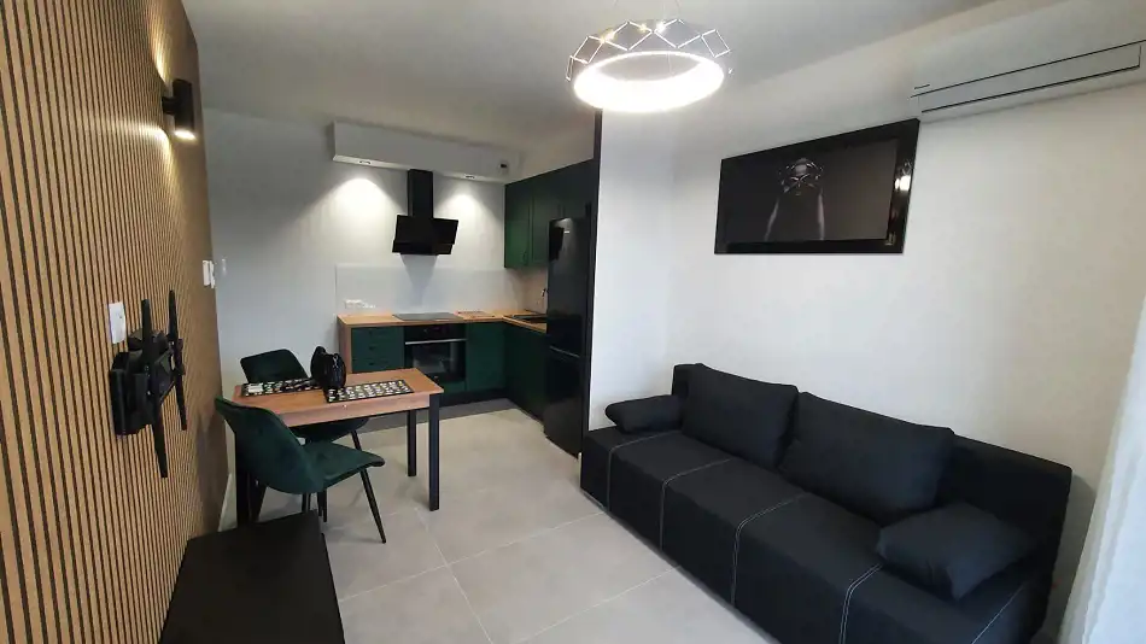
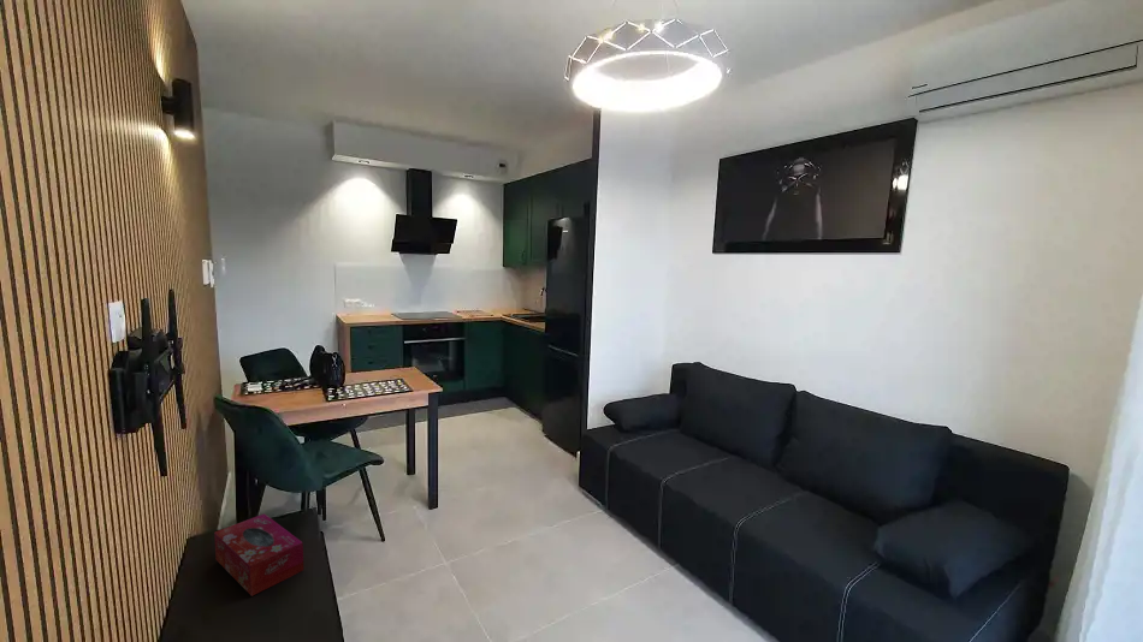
+ tissue box [213,512,304,598]
